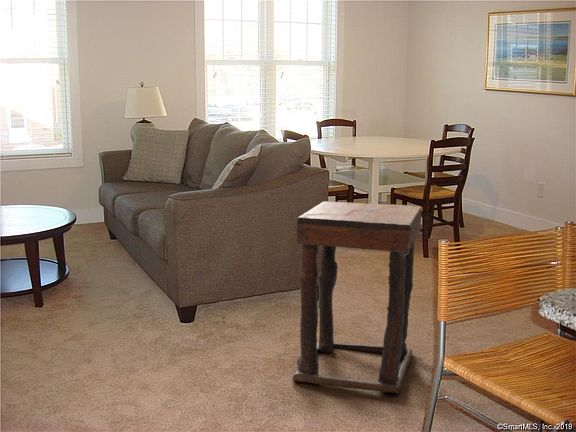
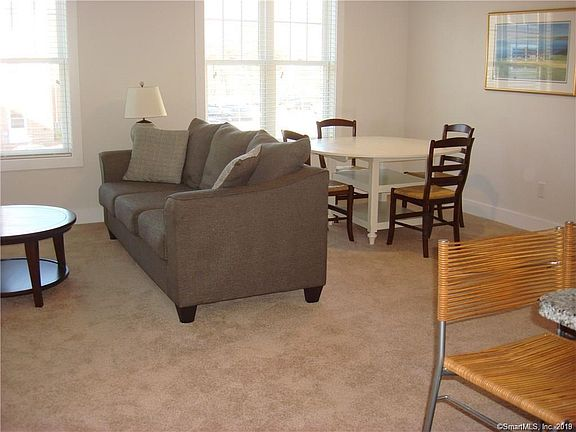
- side table [292,201,423,394]
